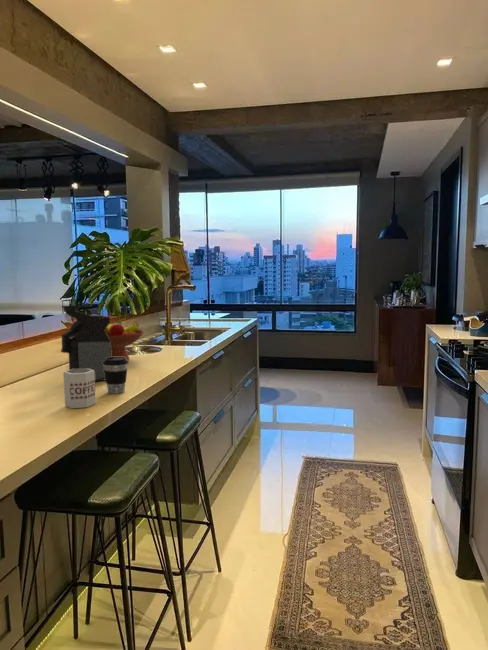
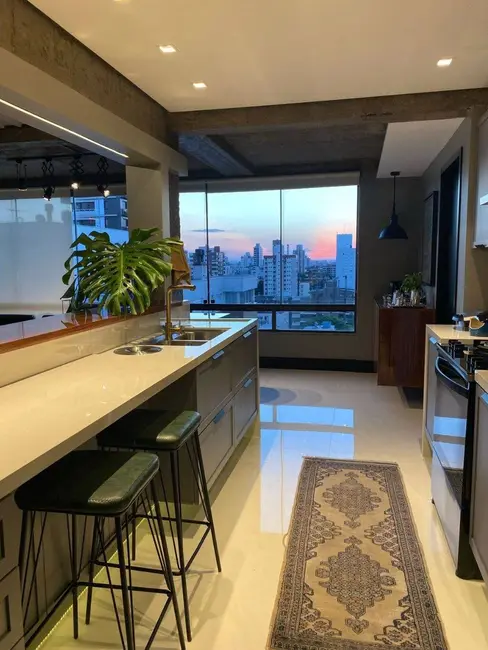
- mug [63,369,97,409]
- fruit bowl [104,319,146,362]
- coffee maker [60,304,111,383]
- coffee cup [103,357,129,395]
